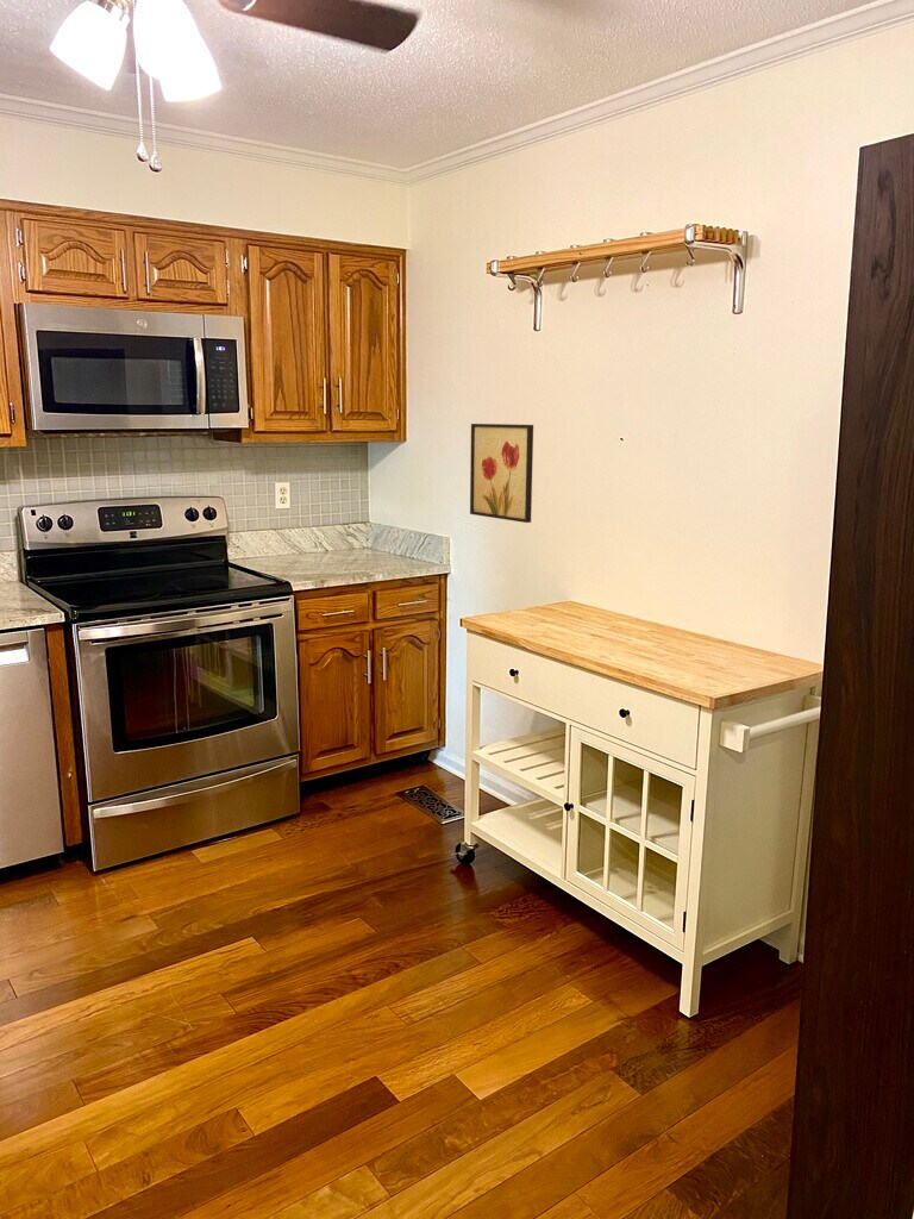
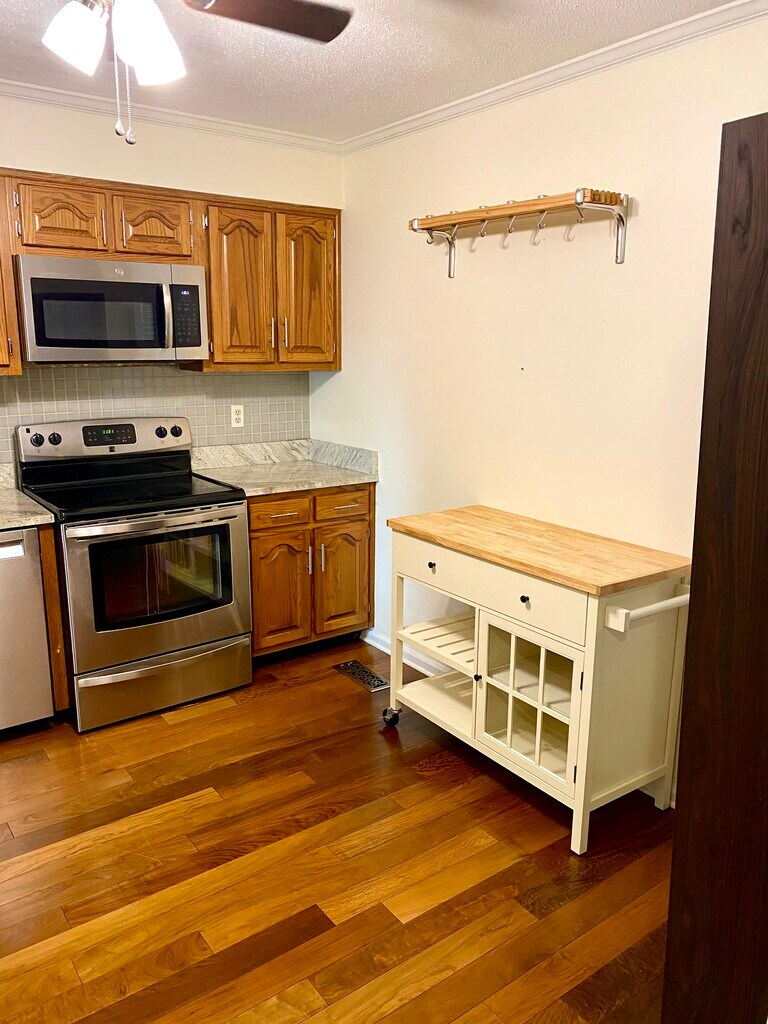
- wall art [469,423,534,524]
